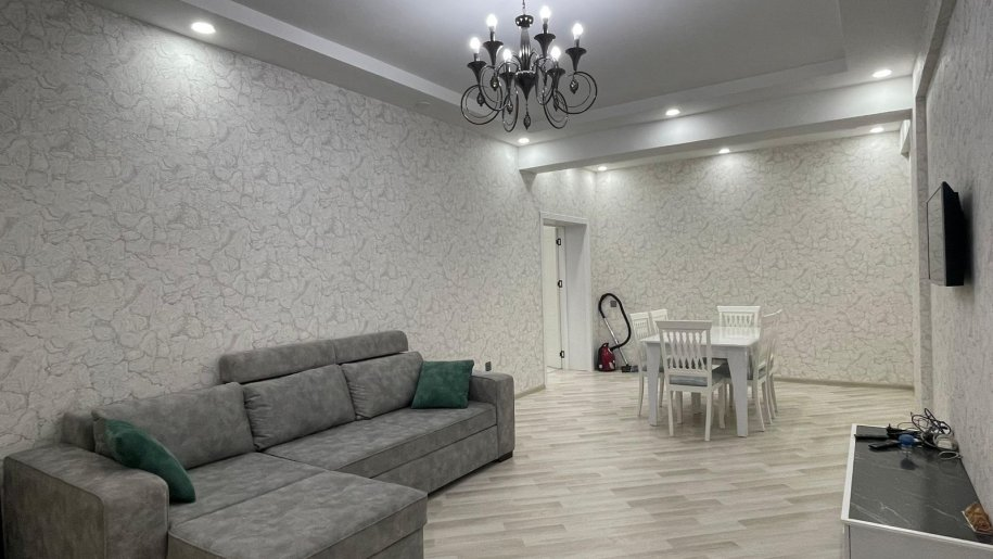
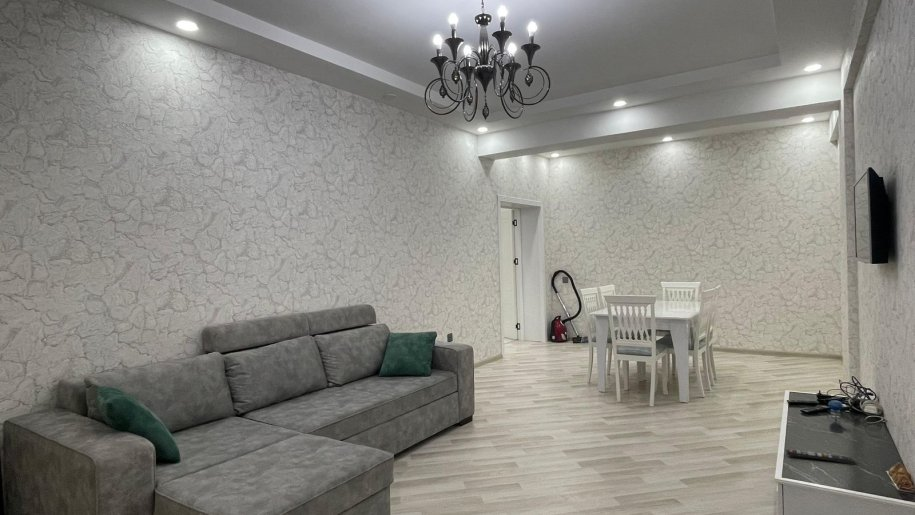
+ remote control [785,448,856,466]
